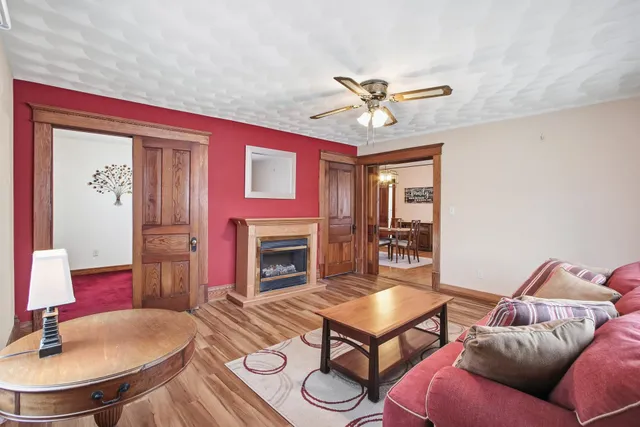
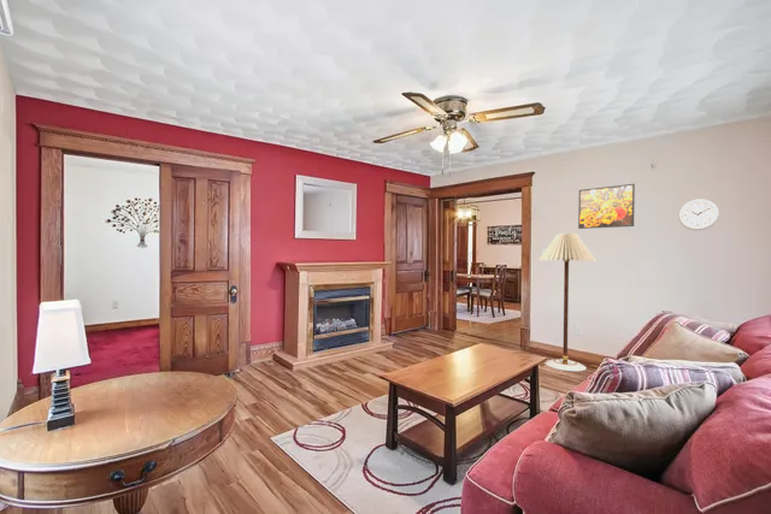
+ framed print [577,183,636,230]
+ floor lamp [537,232,598,372]
+ wall clock [677,197,720,231]
